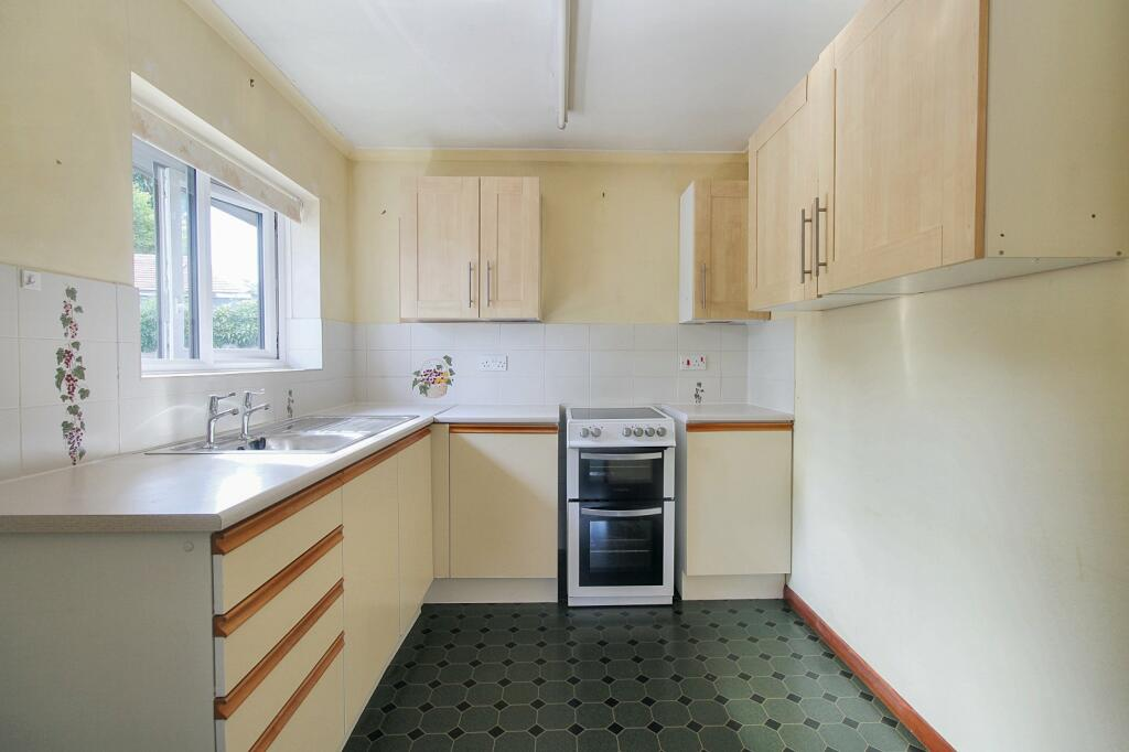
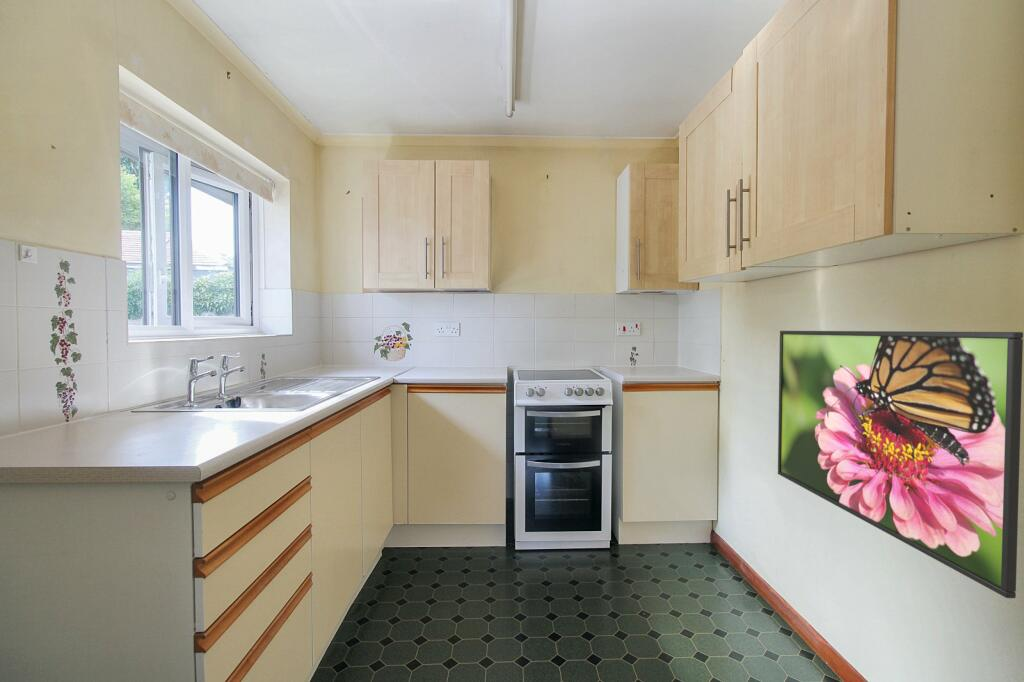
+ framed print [777,330,1024,599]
